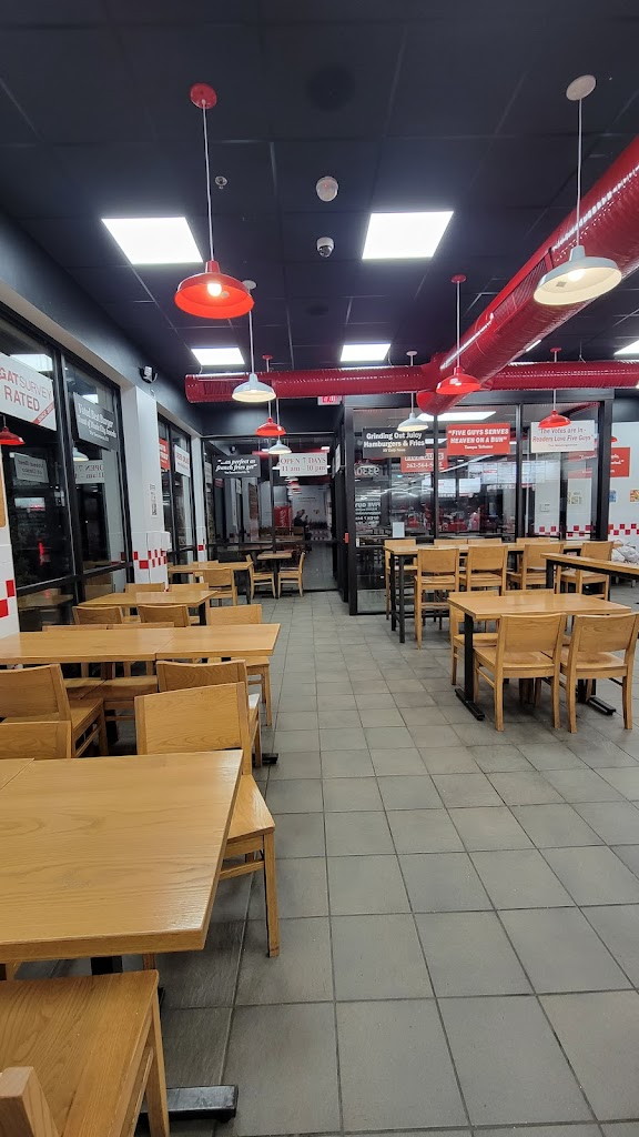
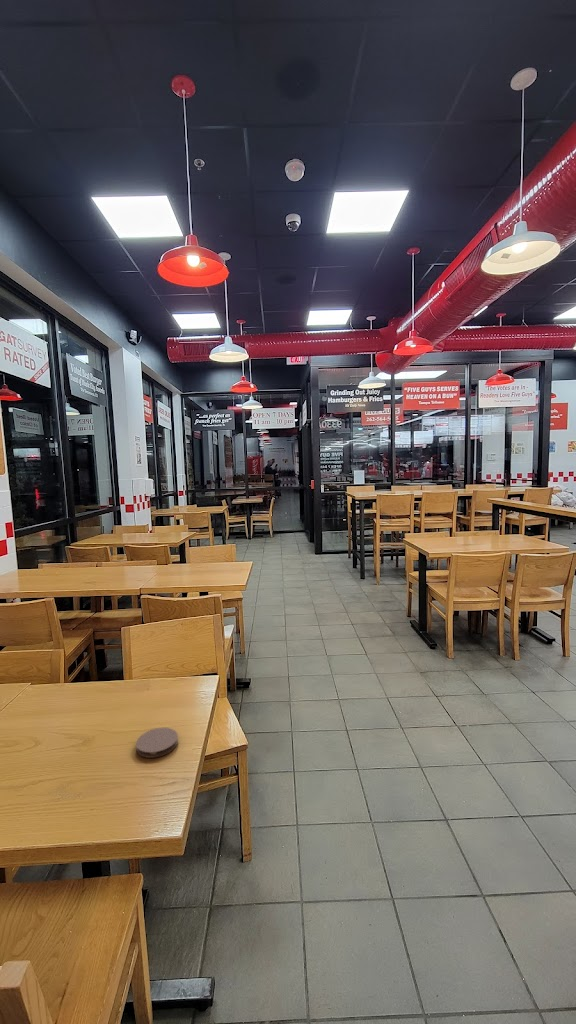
+ coaster [135,727,179,759]
